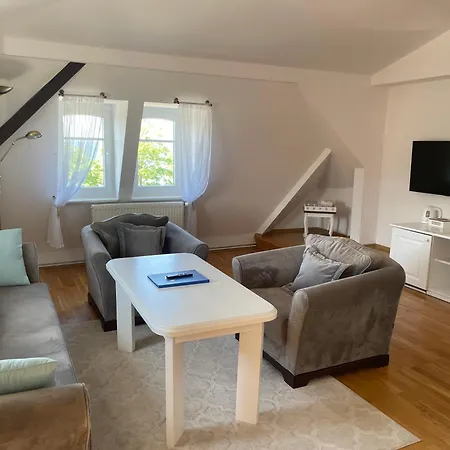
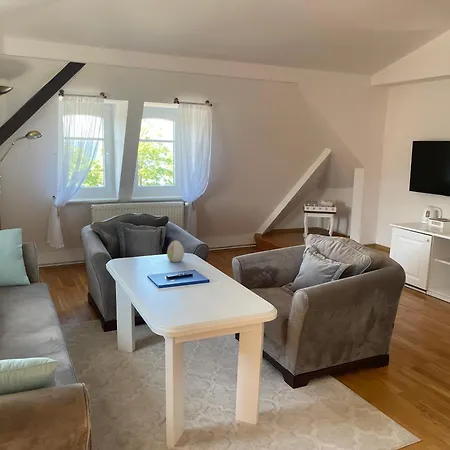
+ decorative egg [166,240,185,263]
